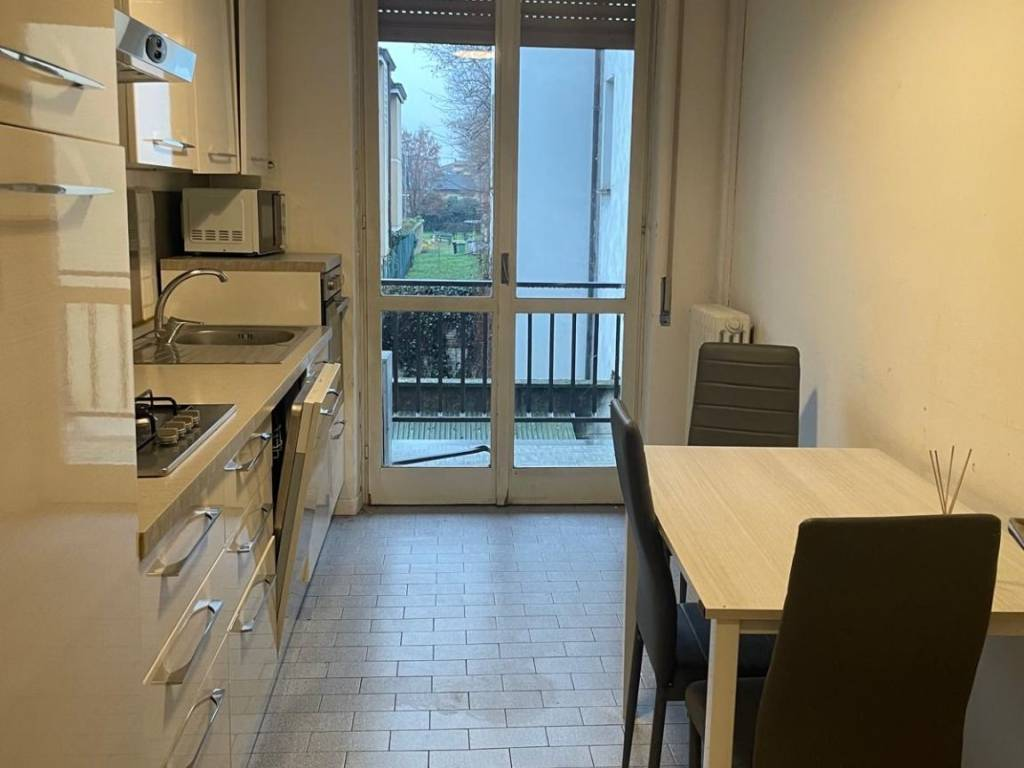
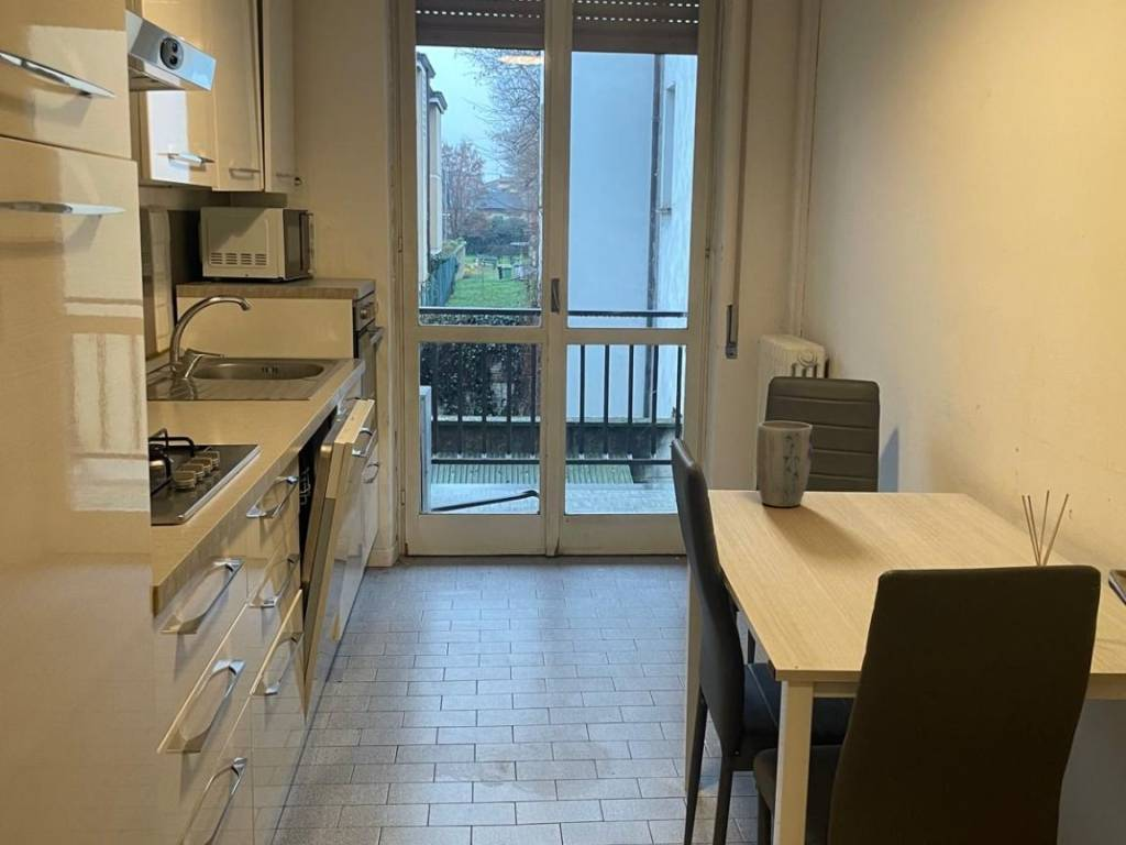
+ plant pot [755,420,814,508]
